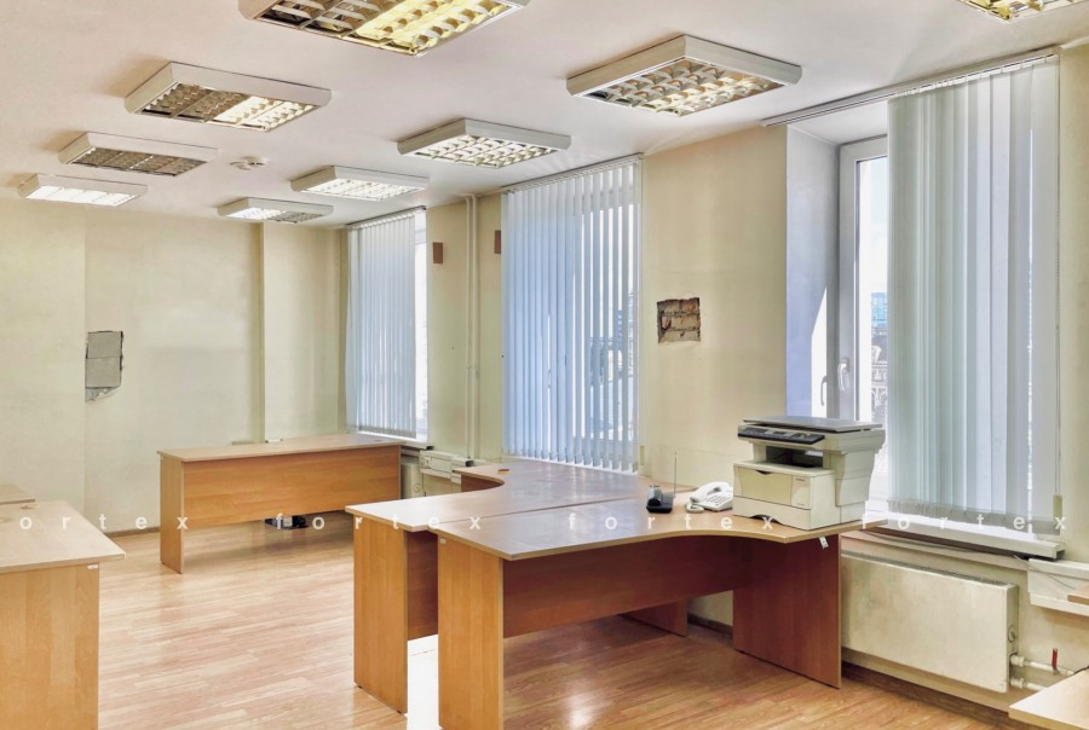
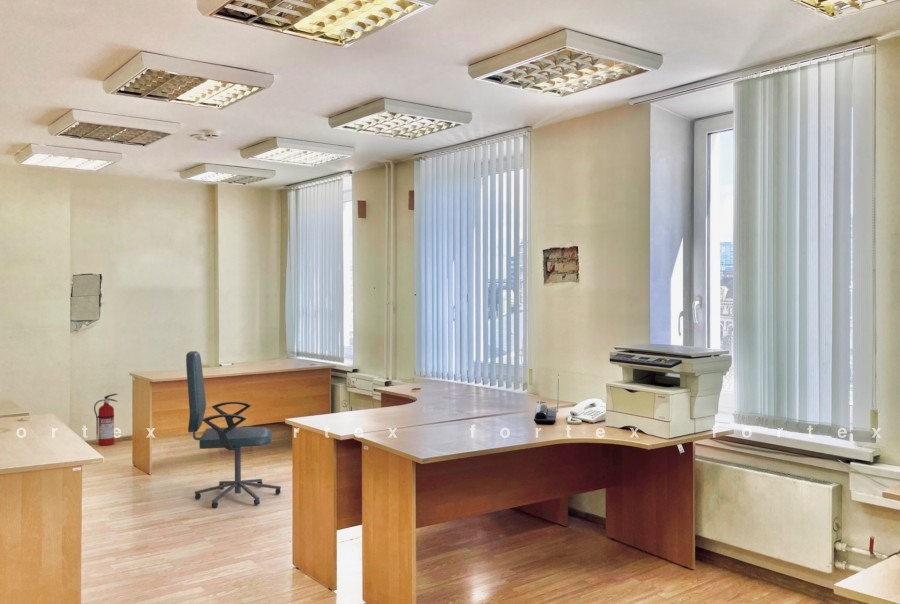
+ office chair [185,350,282,509]
+ fire extinguisher [93,393,119,446]
